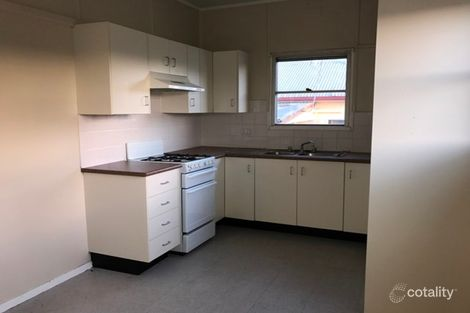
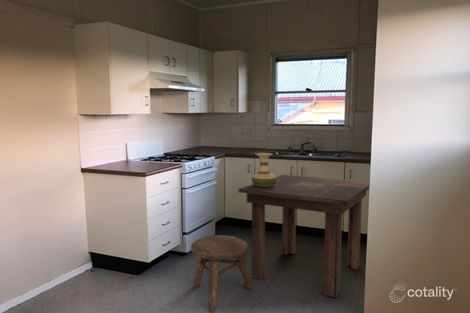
+ dining table [237,174,370,299]
+ vase [251,152,277,187]
+ stool [190,234,252,313]
